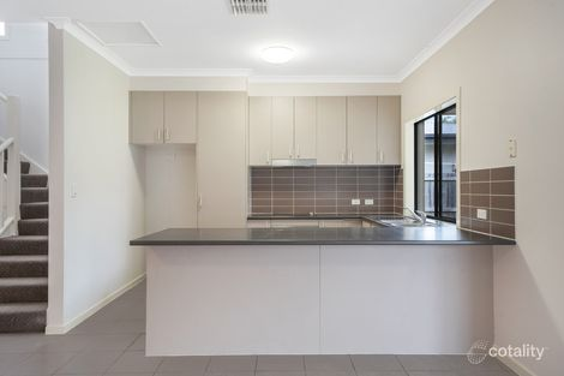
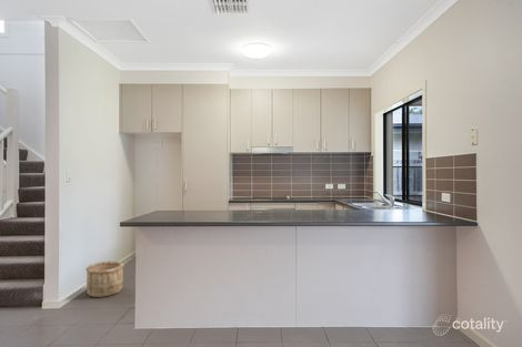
+ wooden bucket [84,261,126,298]
